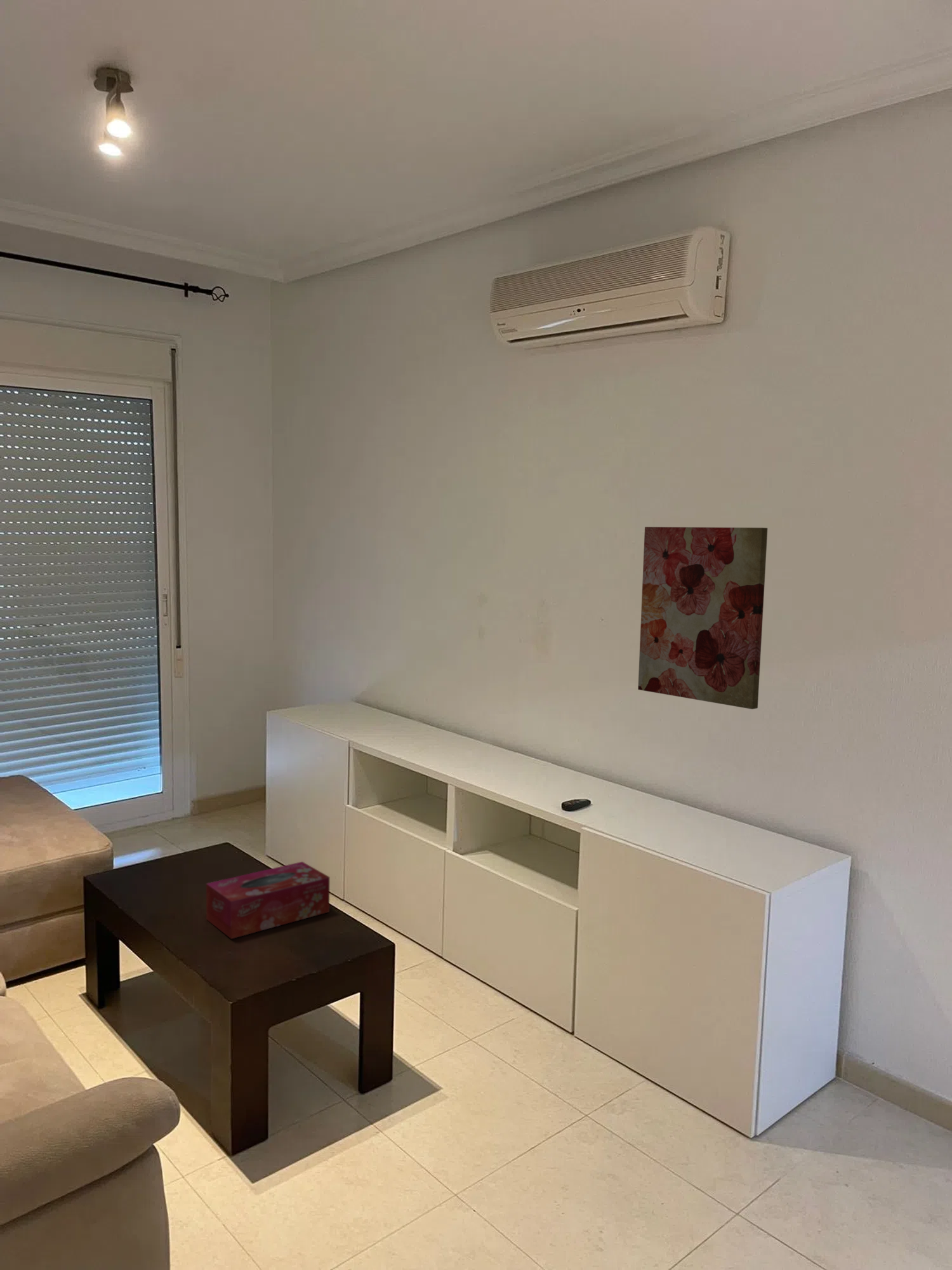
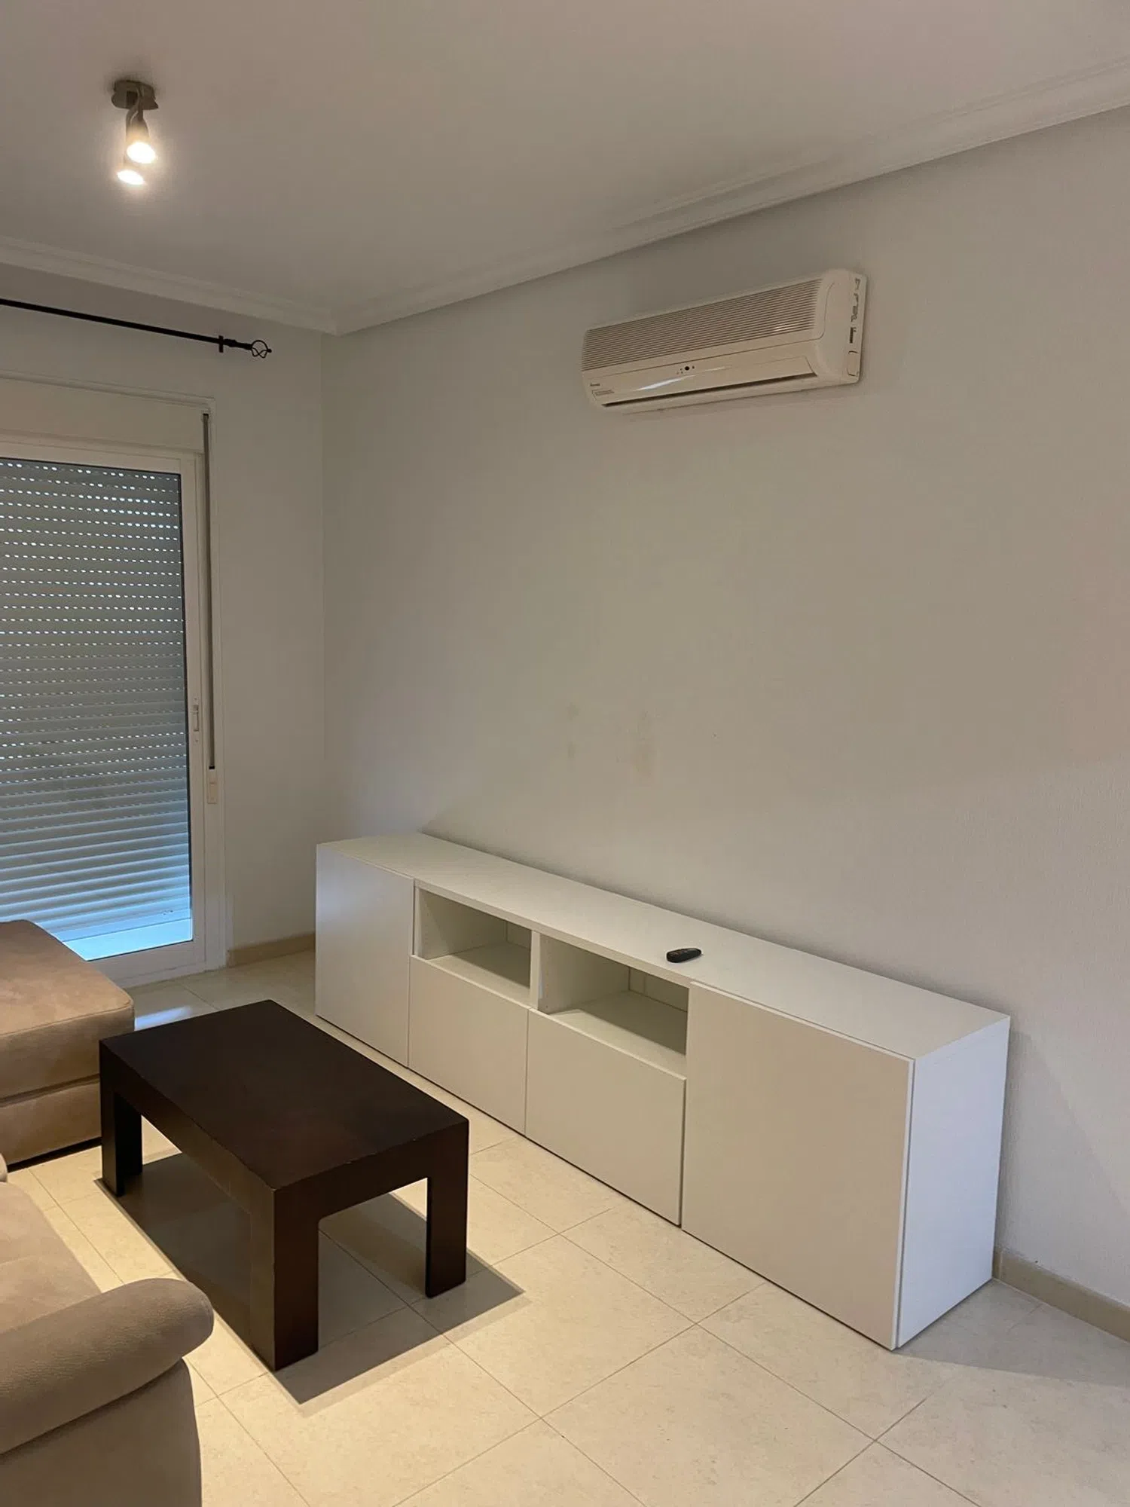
- tissue box [206,861,330,940]
- wall art [637,526,768,710]
